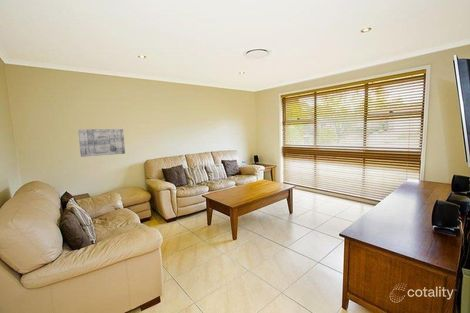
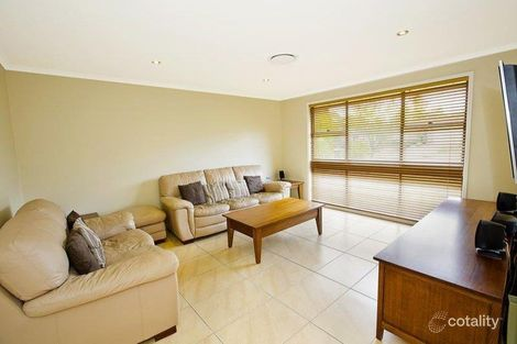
- wall art [77,128,126,158]
